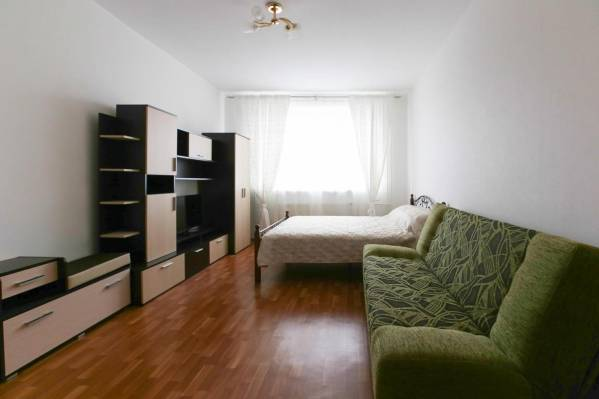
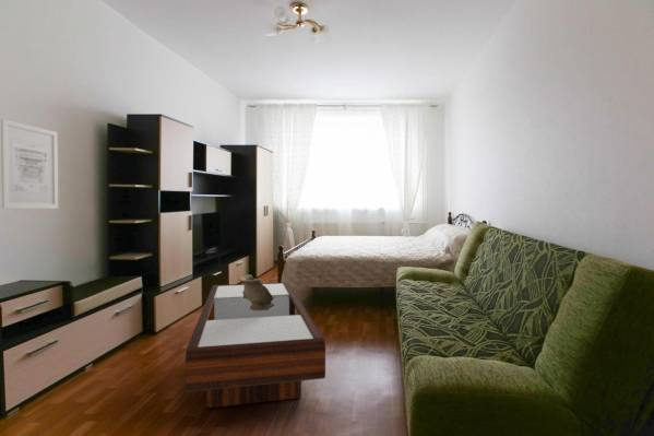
+ decorative bowl [237,274,274,311]
+ coffee table [185,281,326,409]
+ wall art [0,118,59,210]
